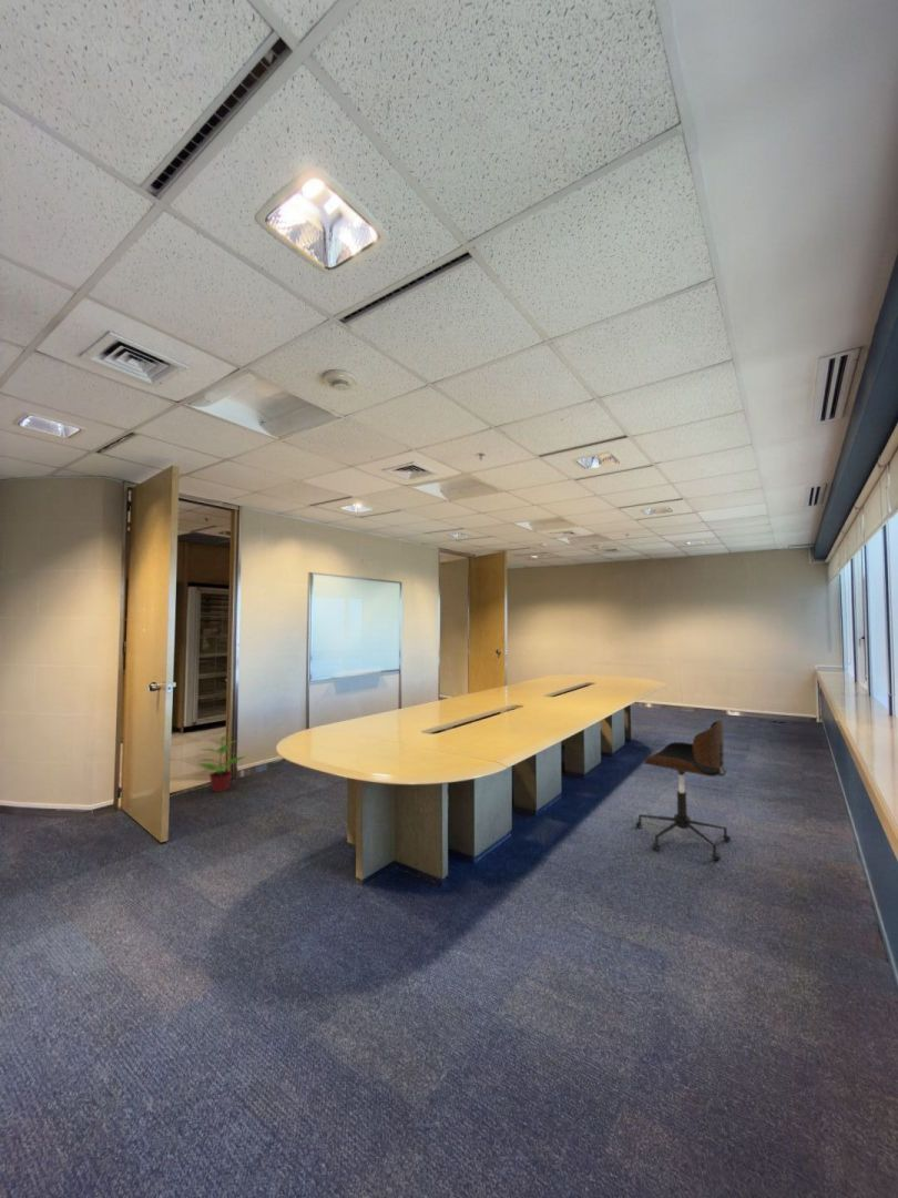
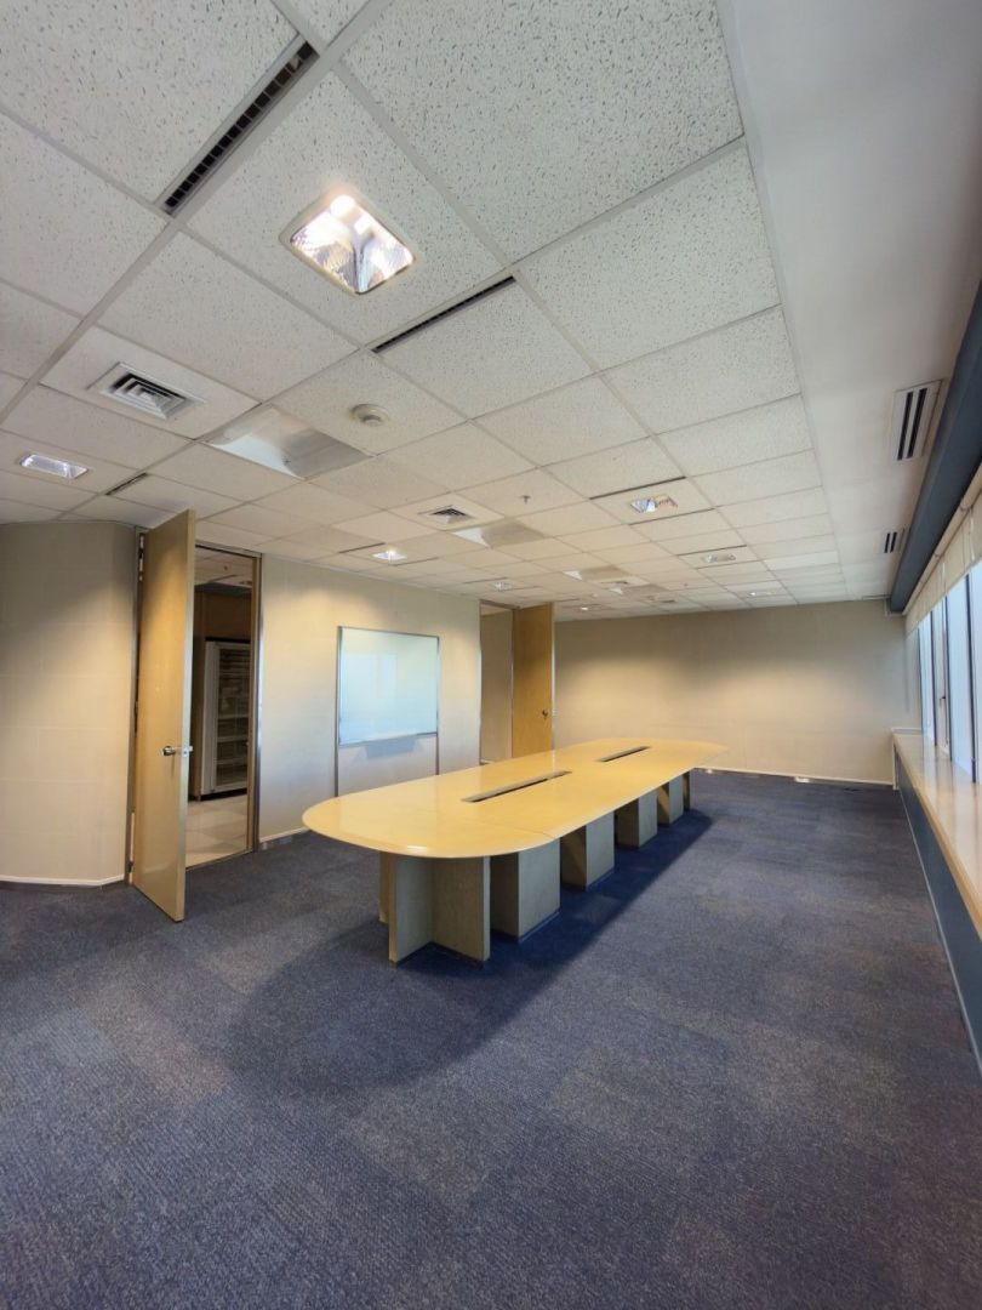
- office chair [634,719,732,862]
- potted plant [198,734,246,793]
